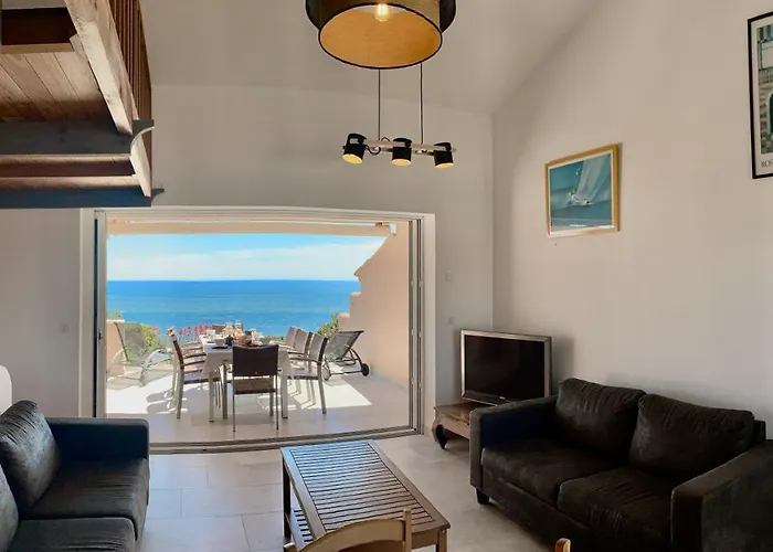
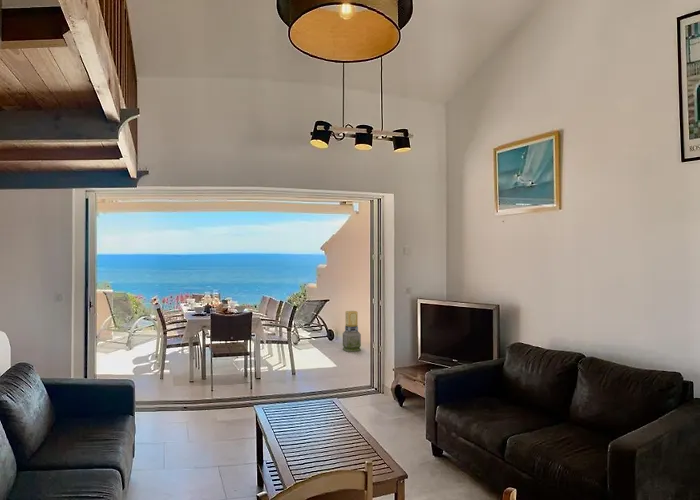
+ lantern [342,310,362,353]
